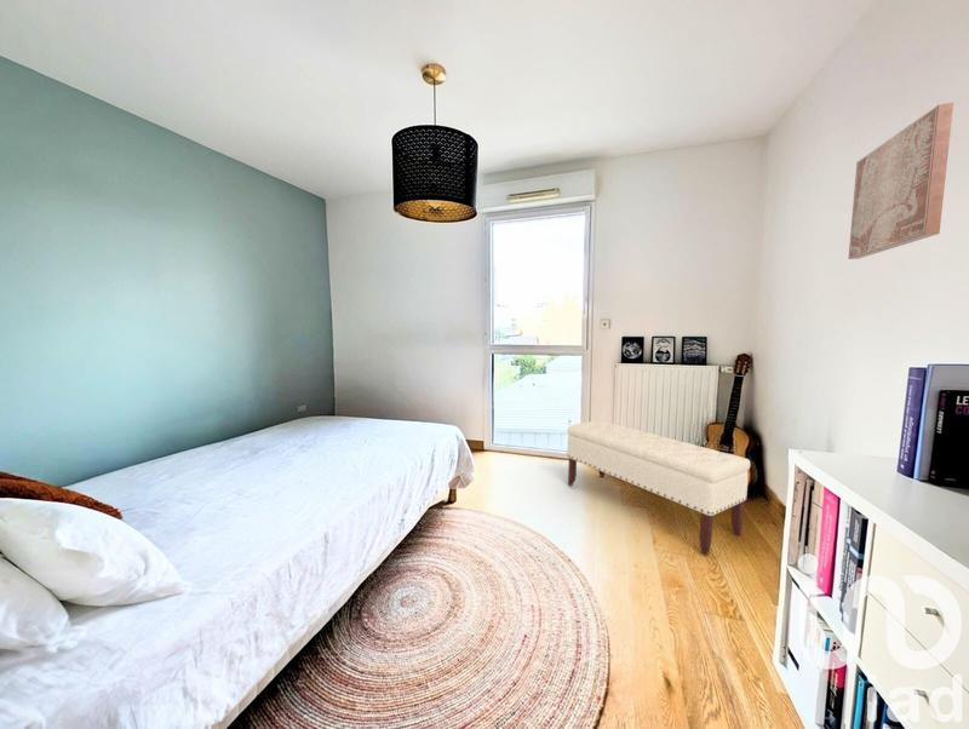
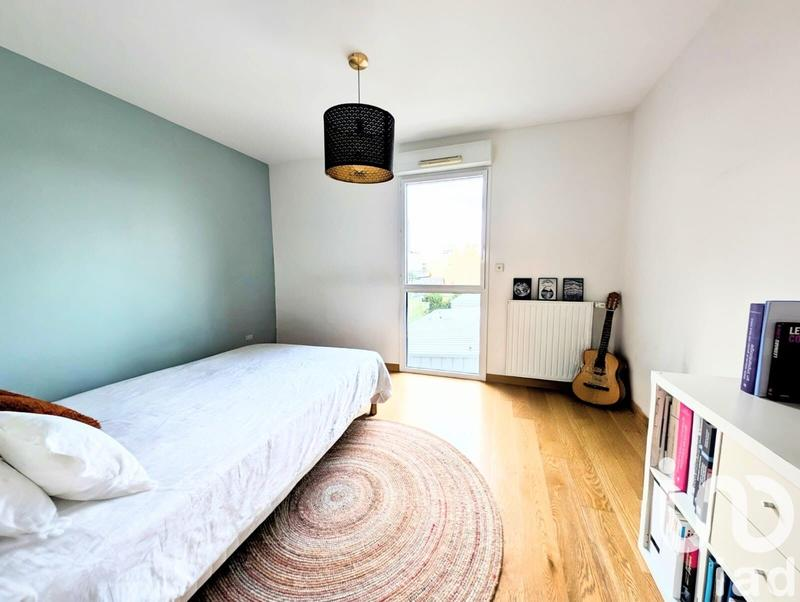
- bench [566,419,751,556]
- wall art [847,102,954,260]
